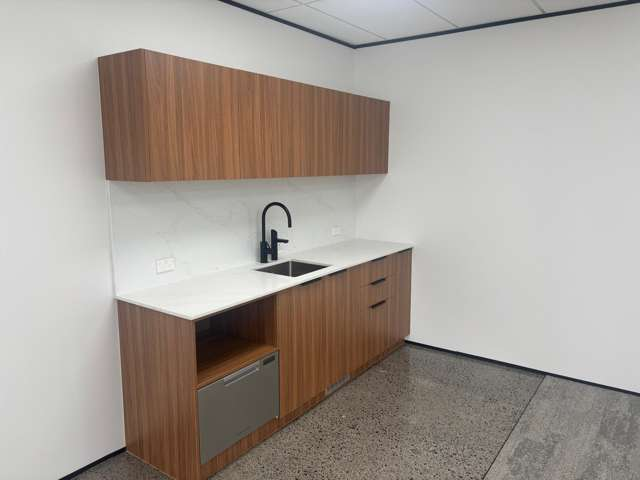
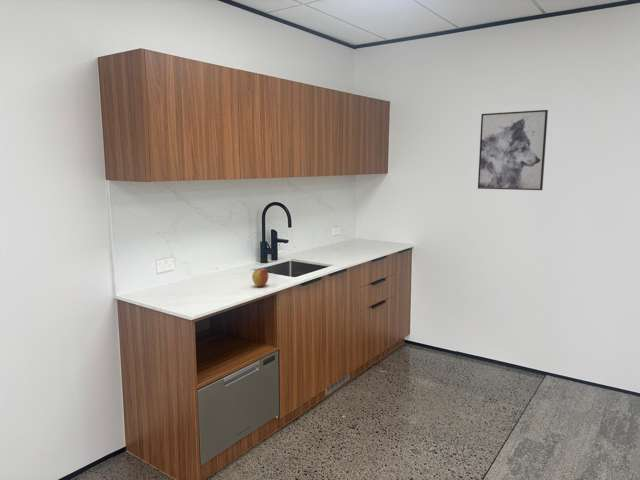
+ wall art [477,109,549,191]
+ apple [251,267,269,288]
